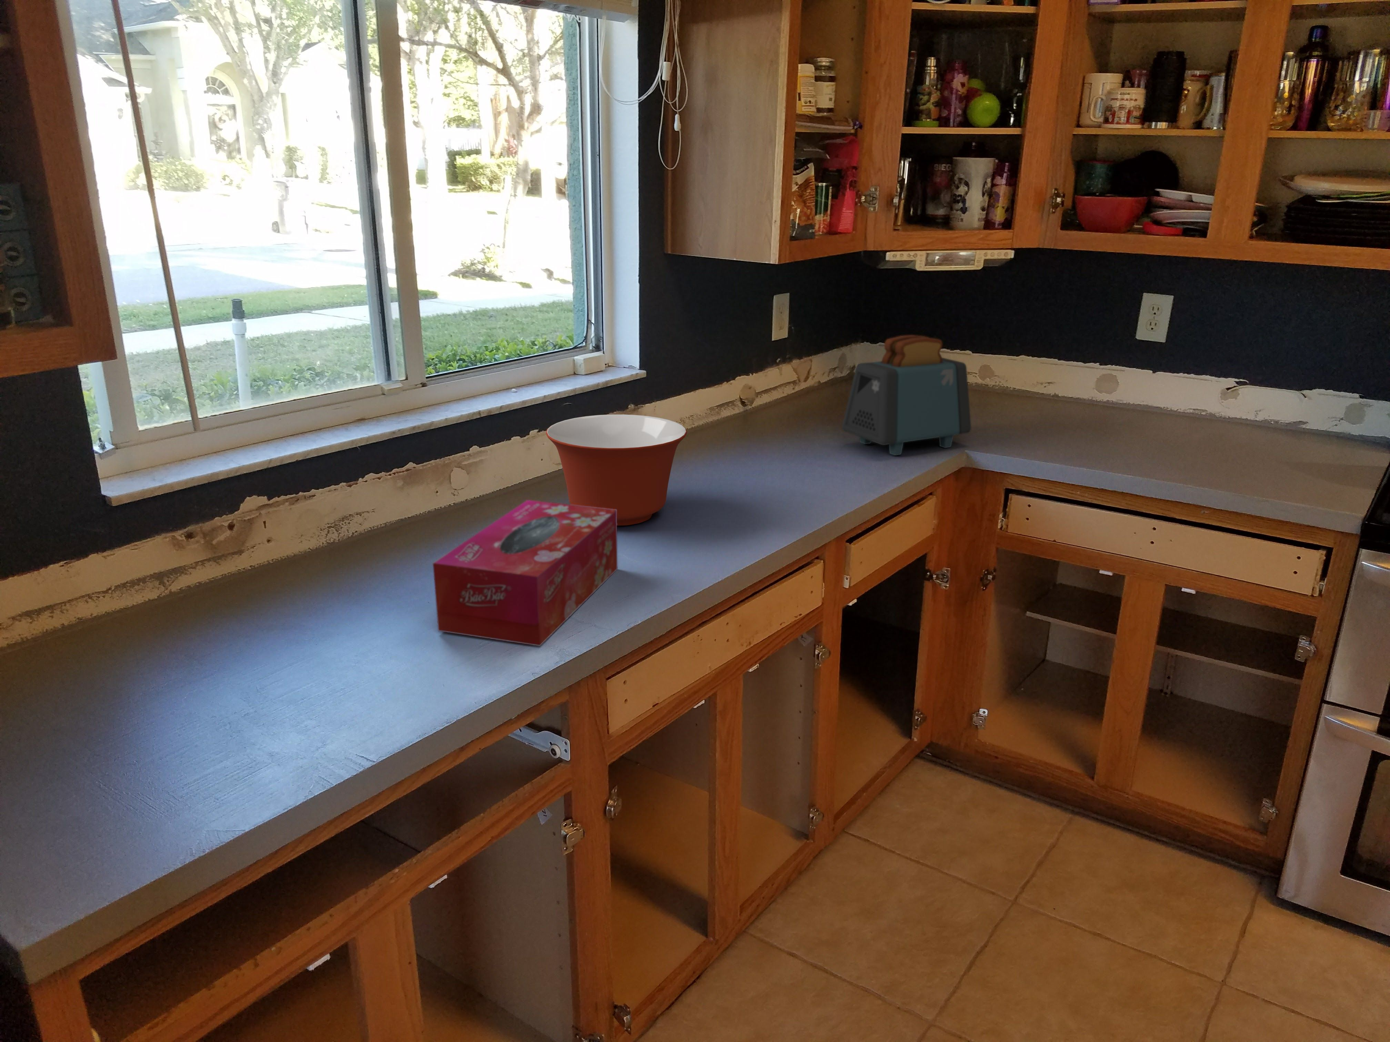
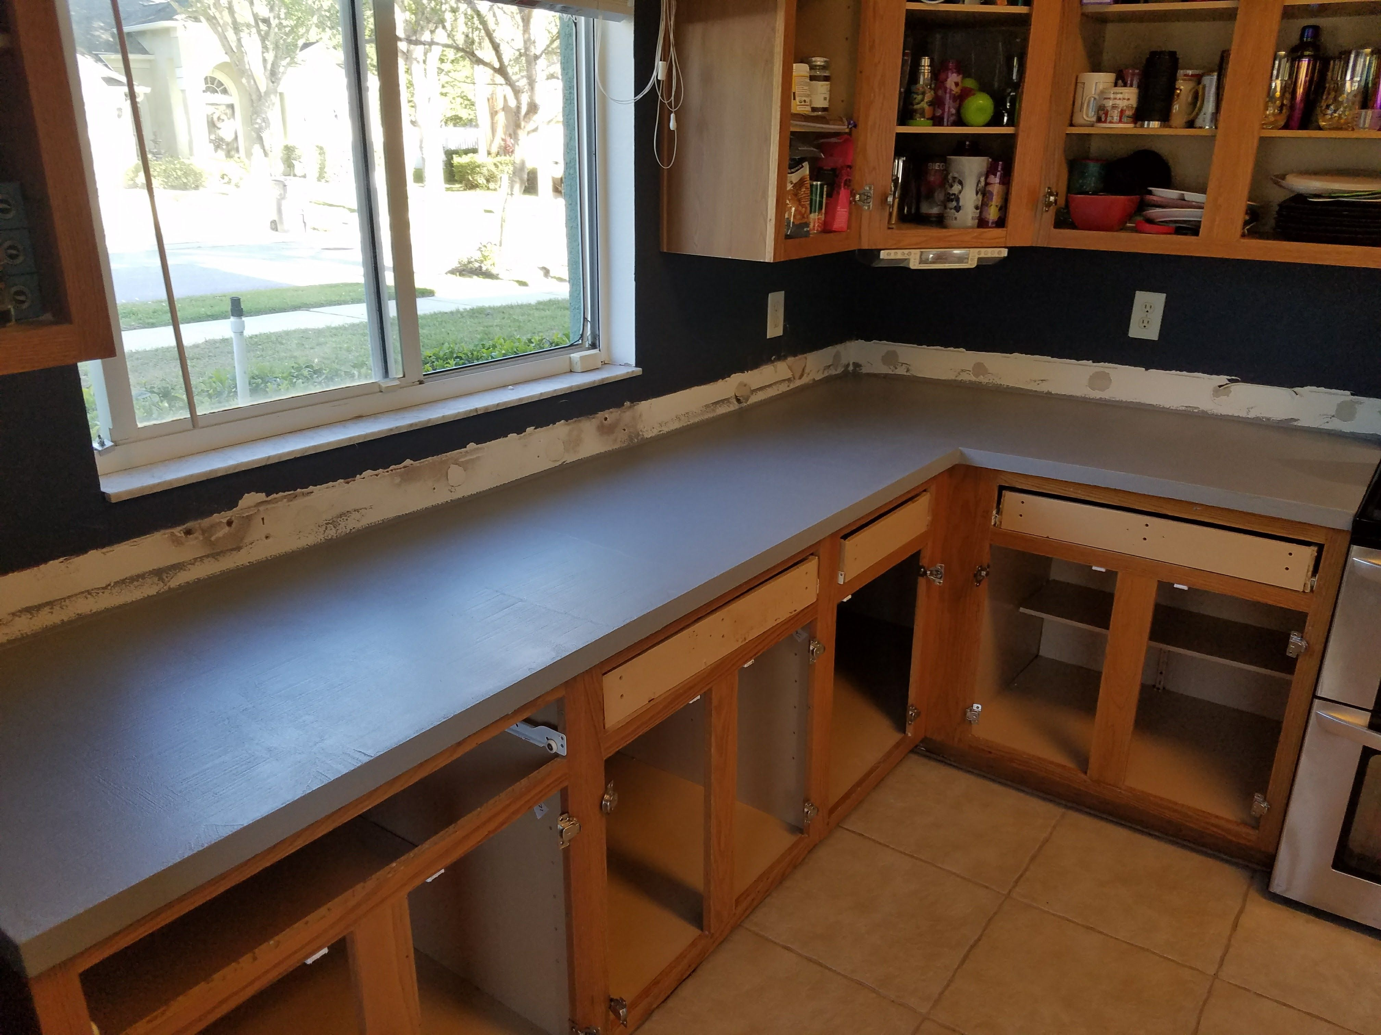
- toaster [842,335,972,455]
- tissue box [432,499,617,647]
- mixing bowl [546,414,687,525]
